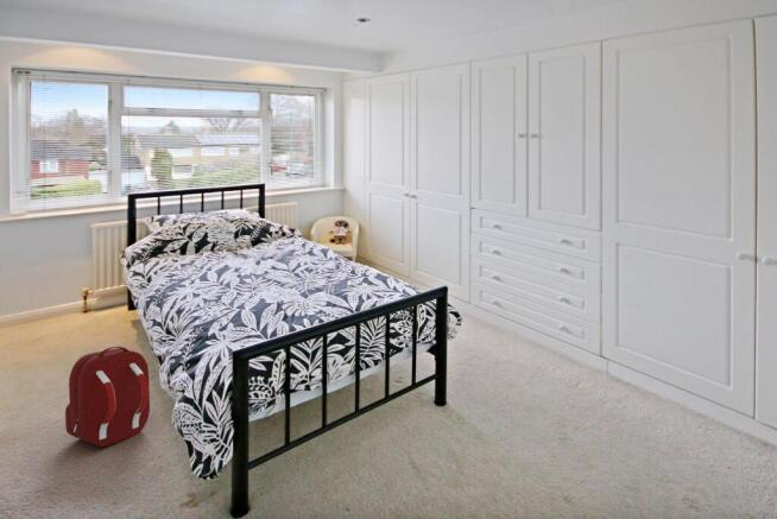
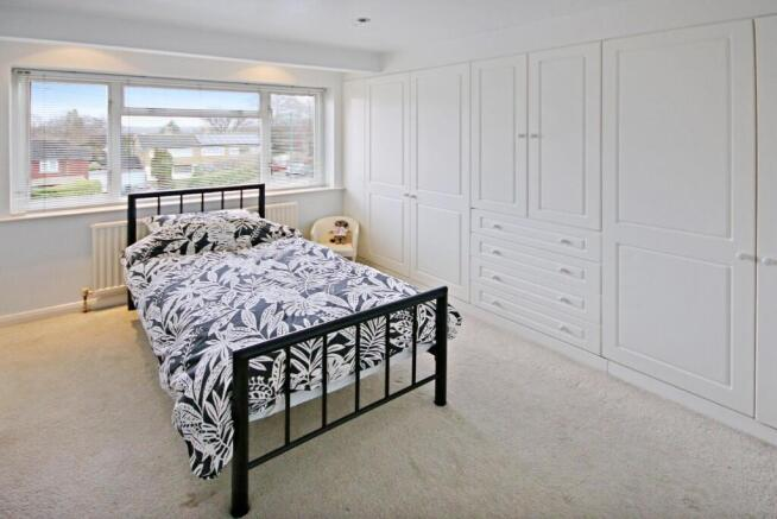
- backpack [64,346,151,448]
